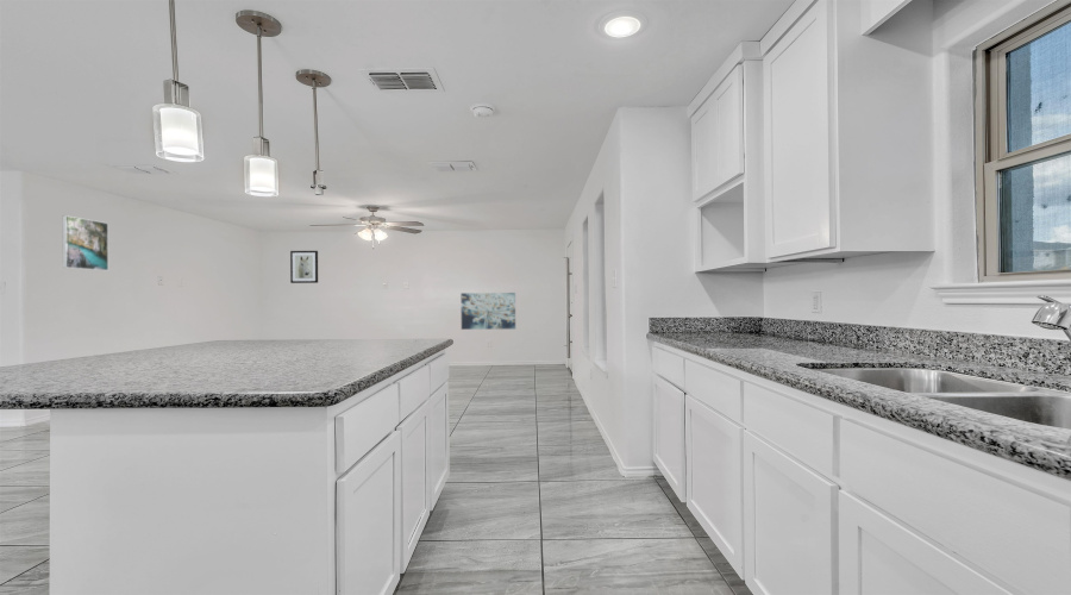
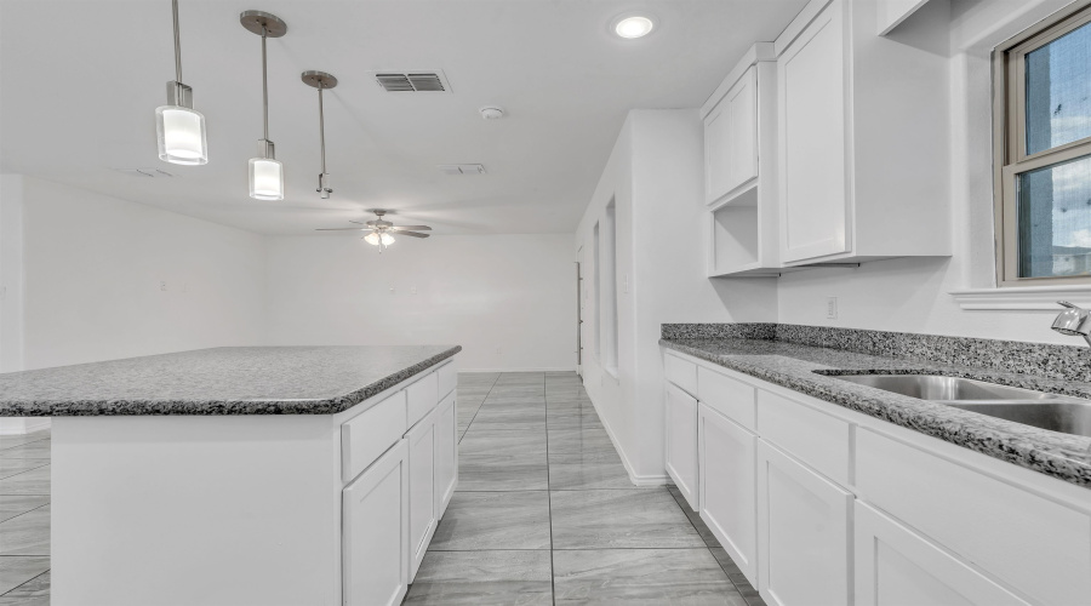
- wall art [459,292,516,331]
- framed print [62,214,109,271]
- wall art [289,250,319,284]
